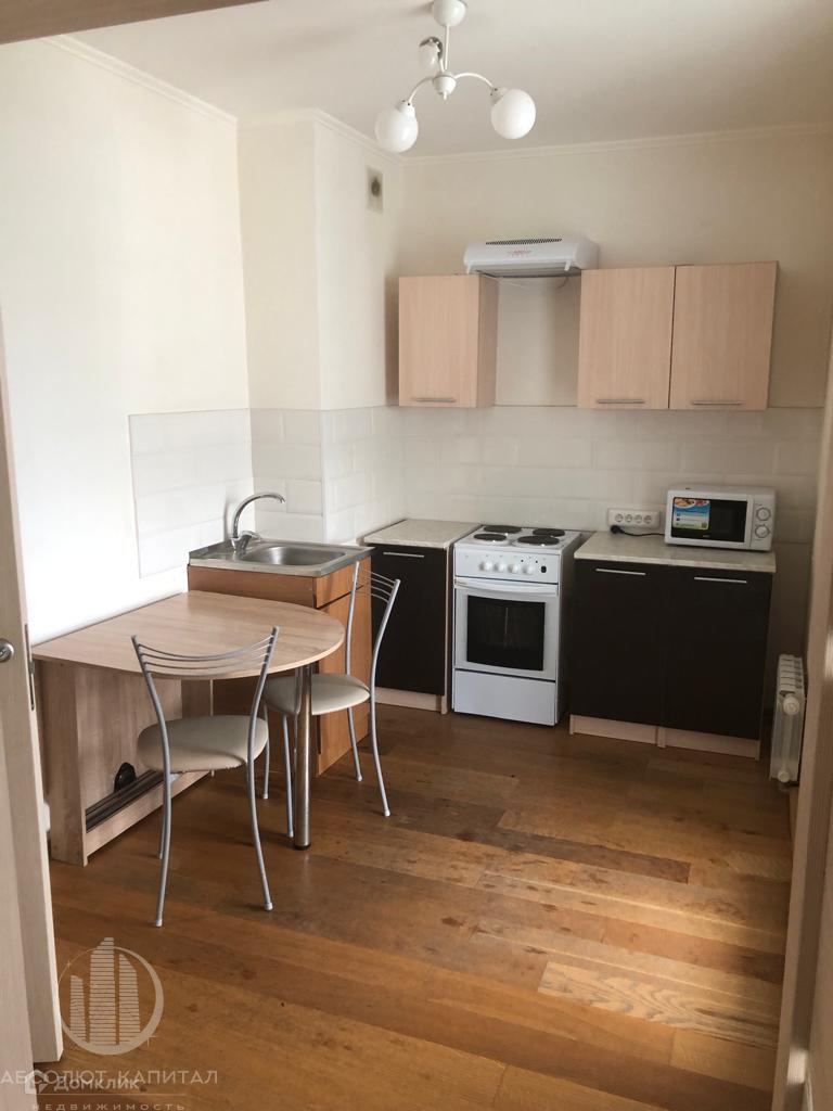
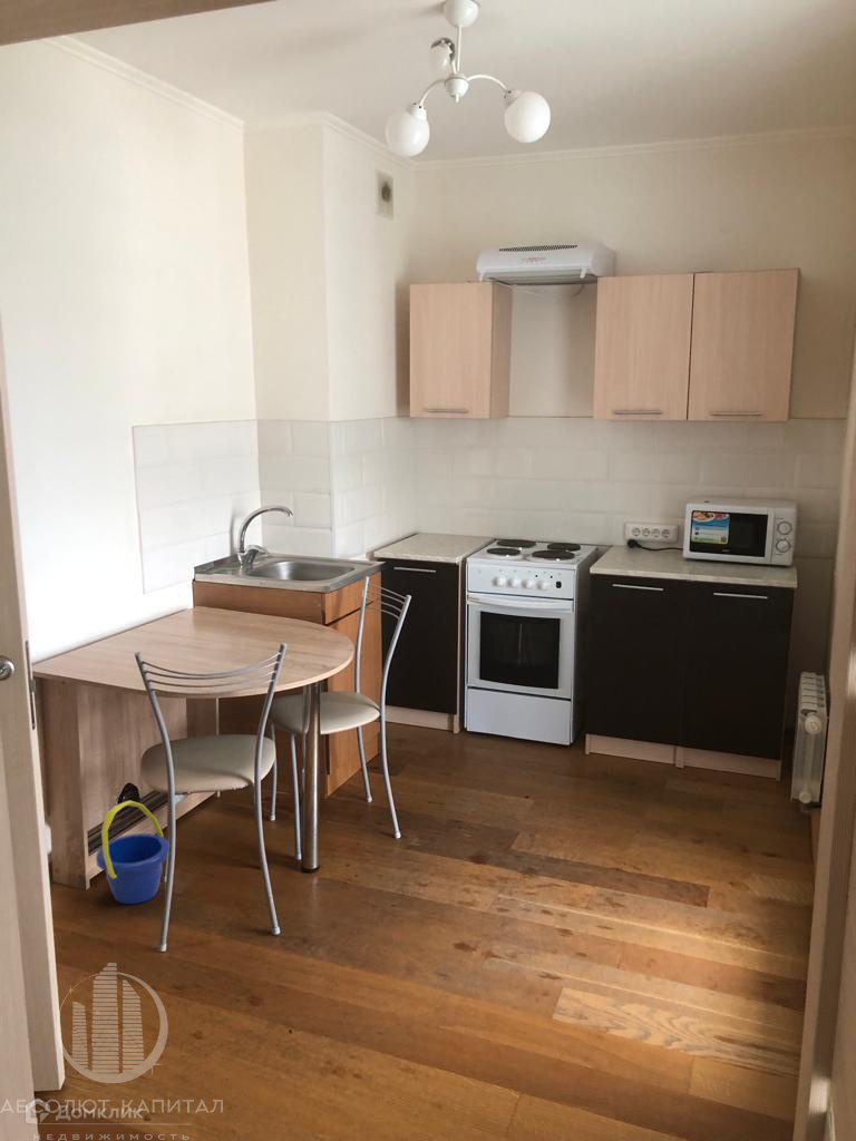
+ bucket [95,799,169,905]
